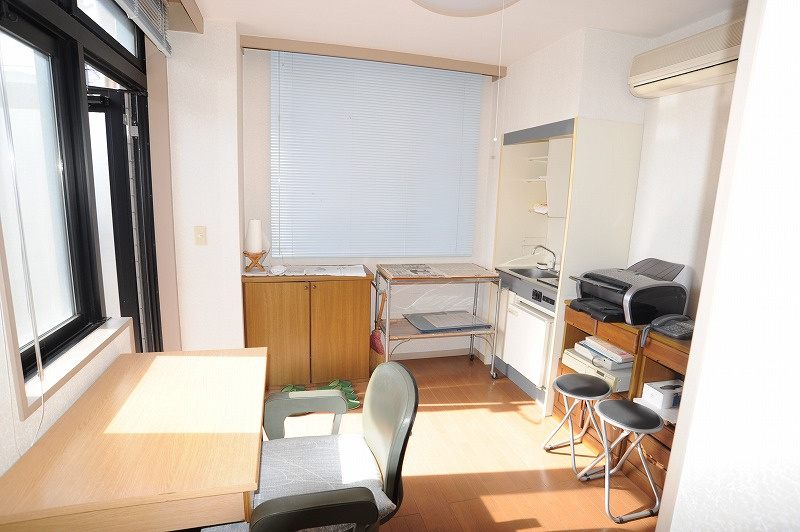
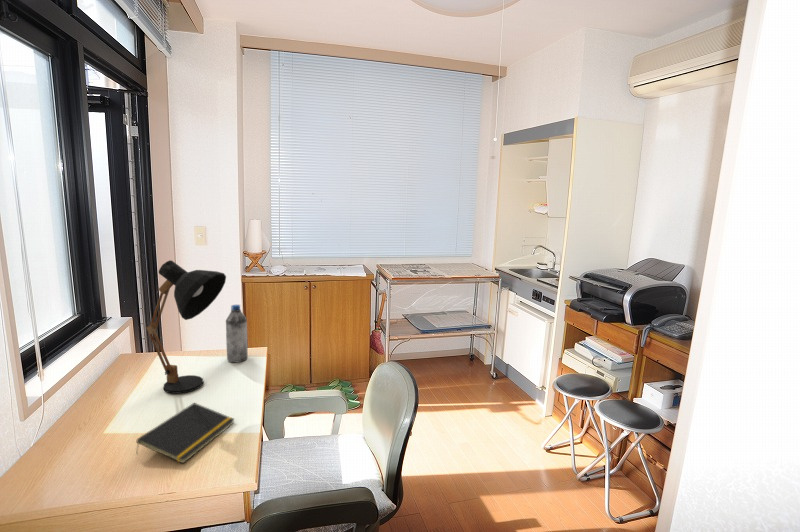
+ notepad [135,402,236,464]
+ water bottle [225,304,249,363]
+ desk lamp [145,259,227,395]
